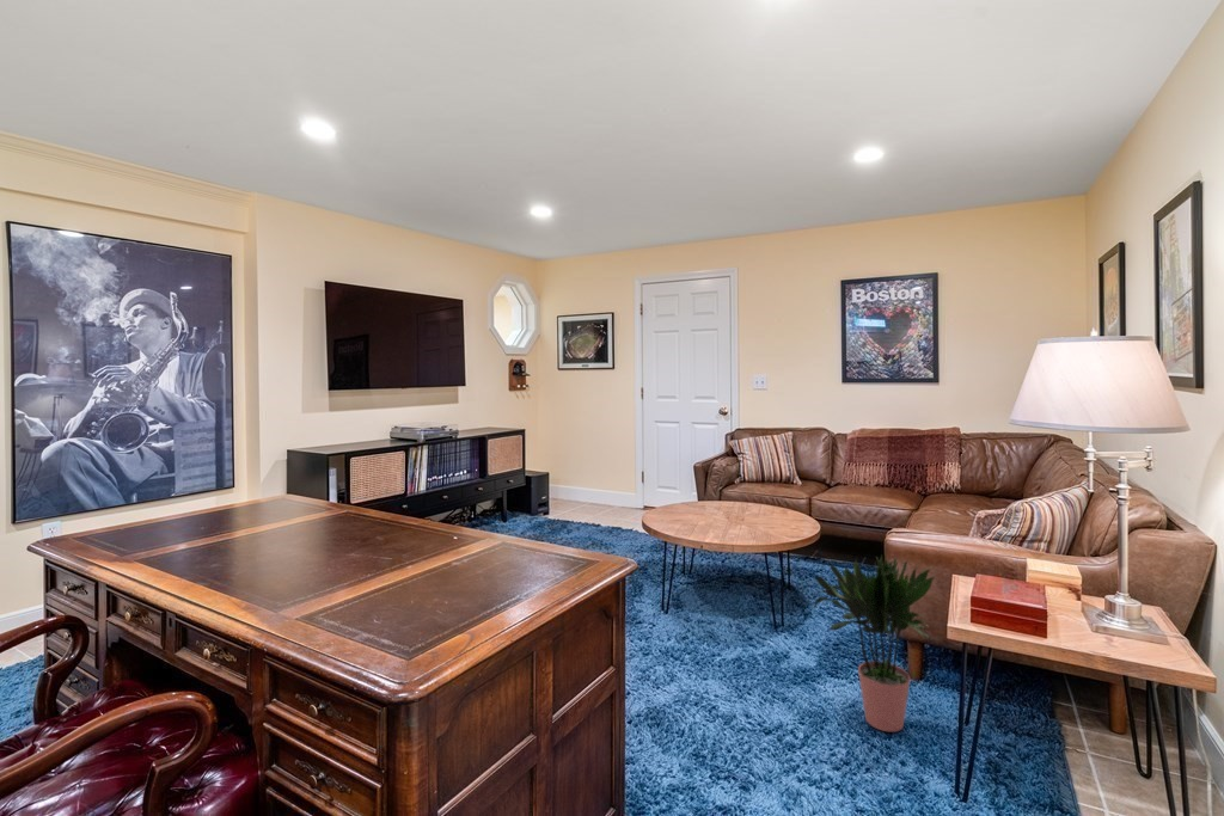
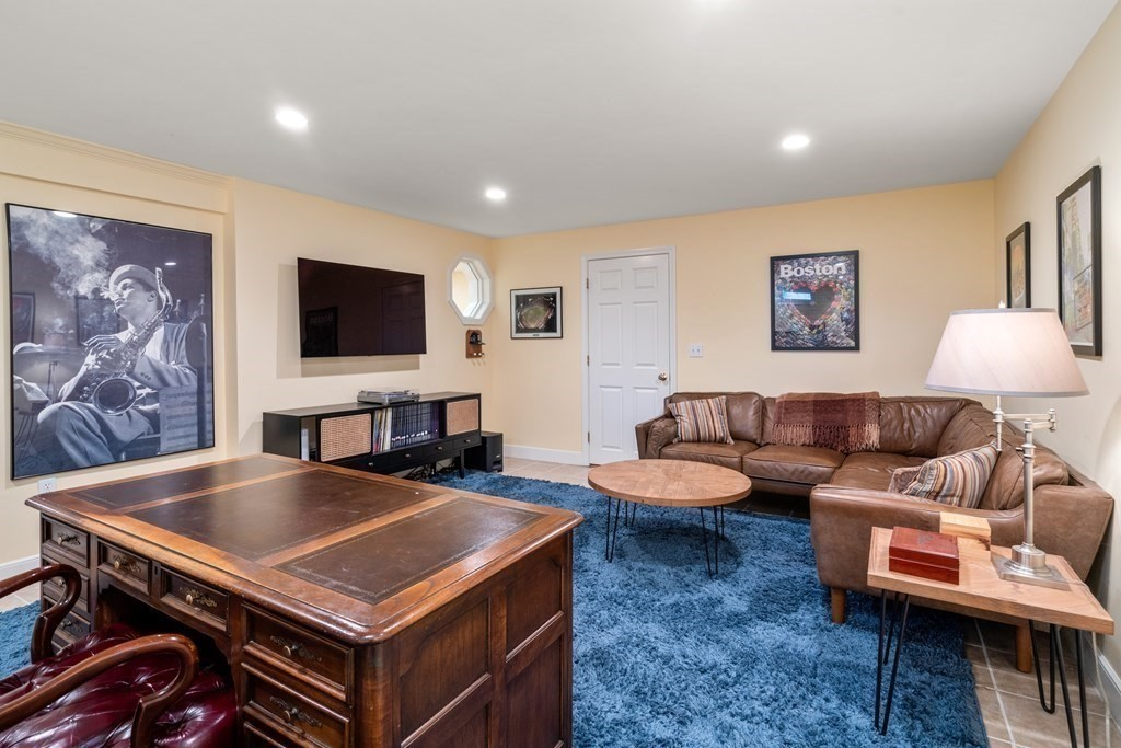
- potted plant [810,554,936,734]
